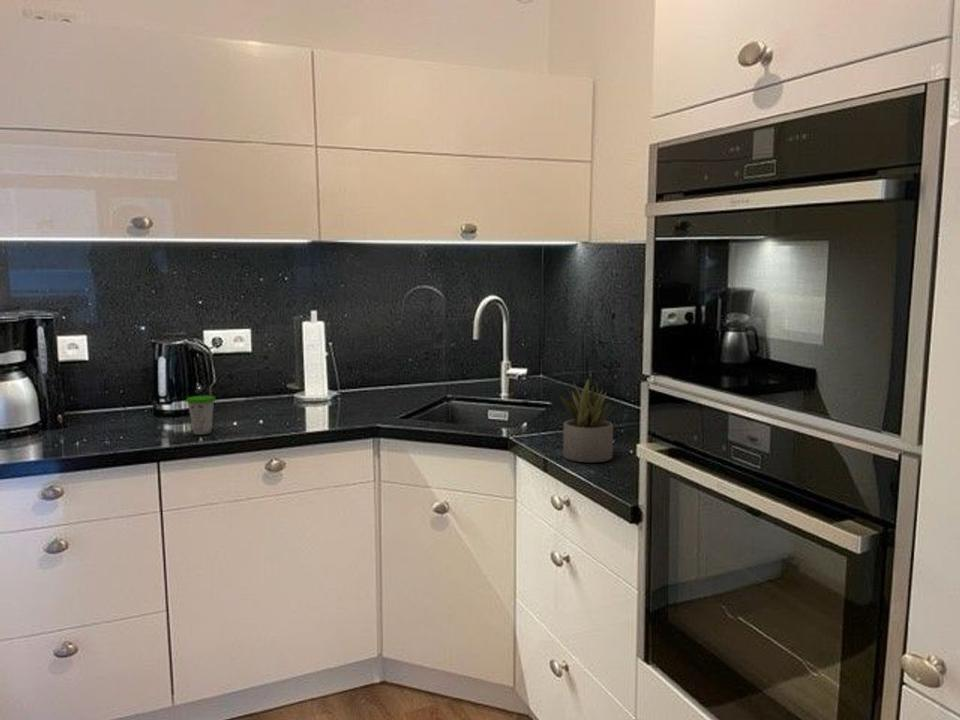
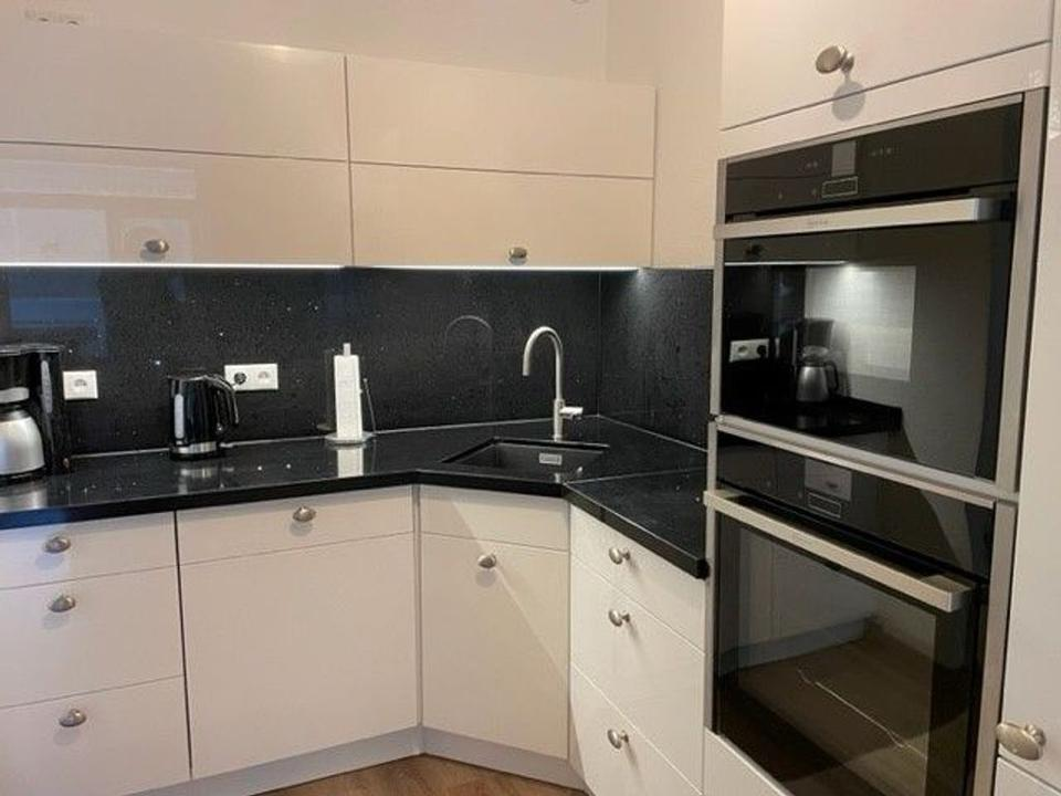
- cup [185,380,217,436]
- succulent plant [559,378,617,463]
